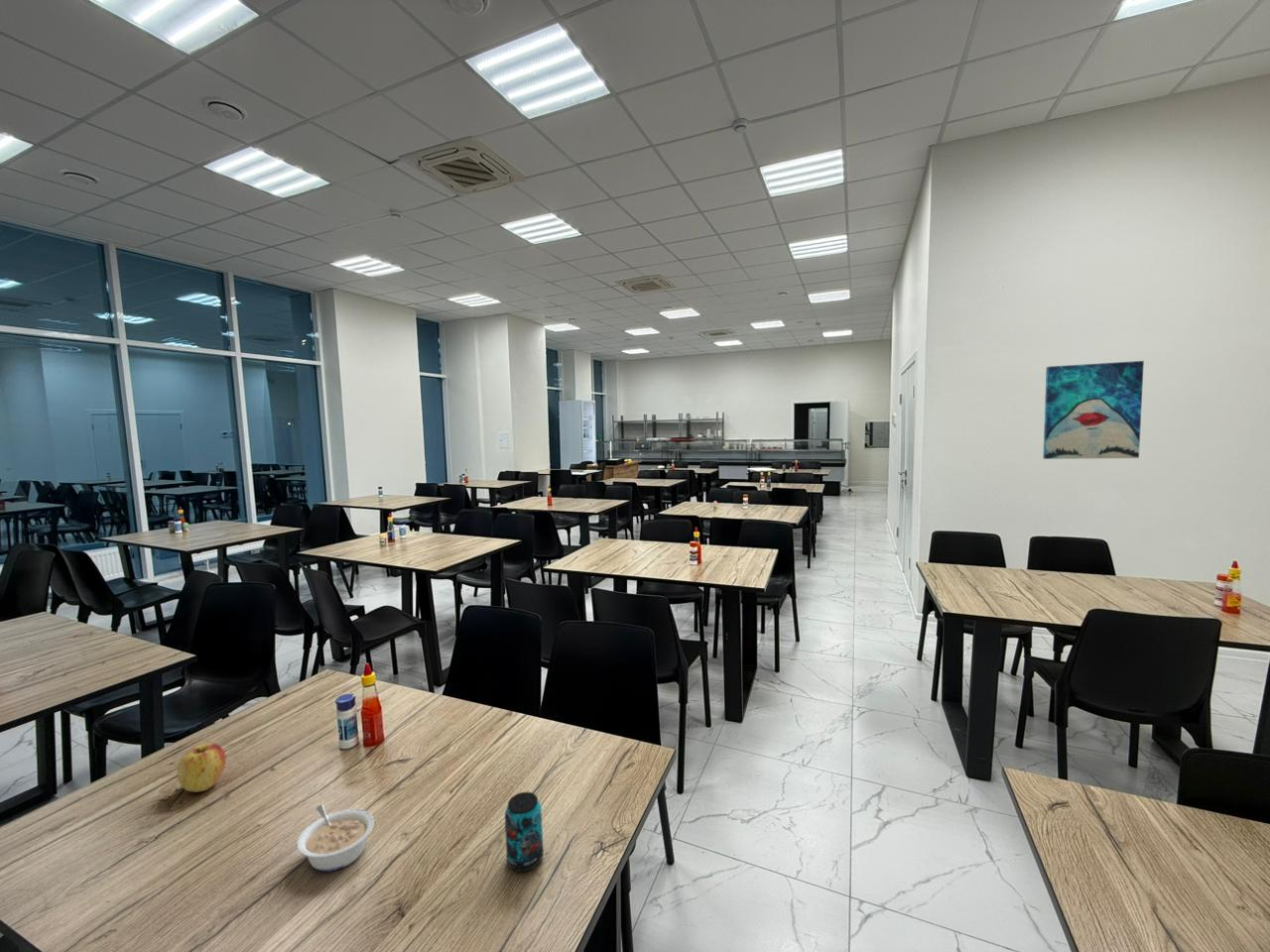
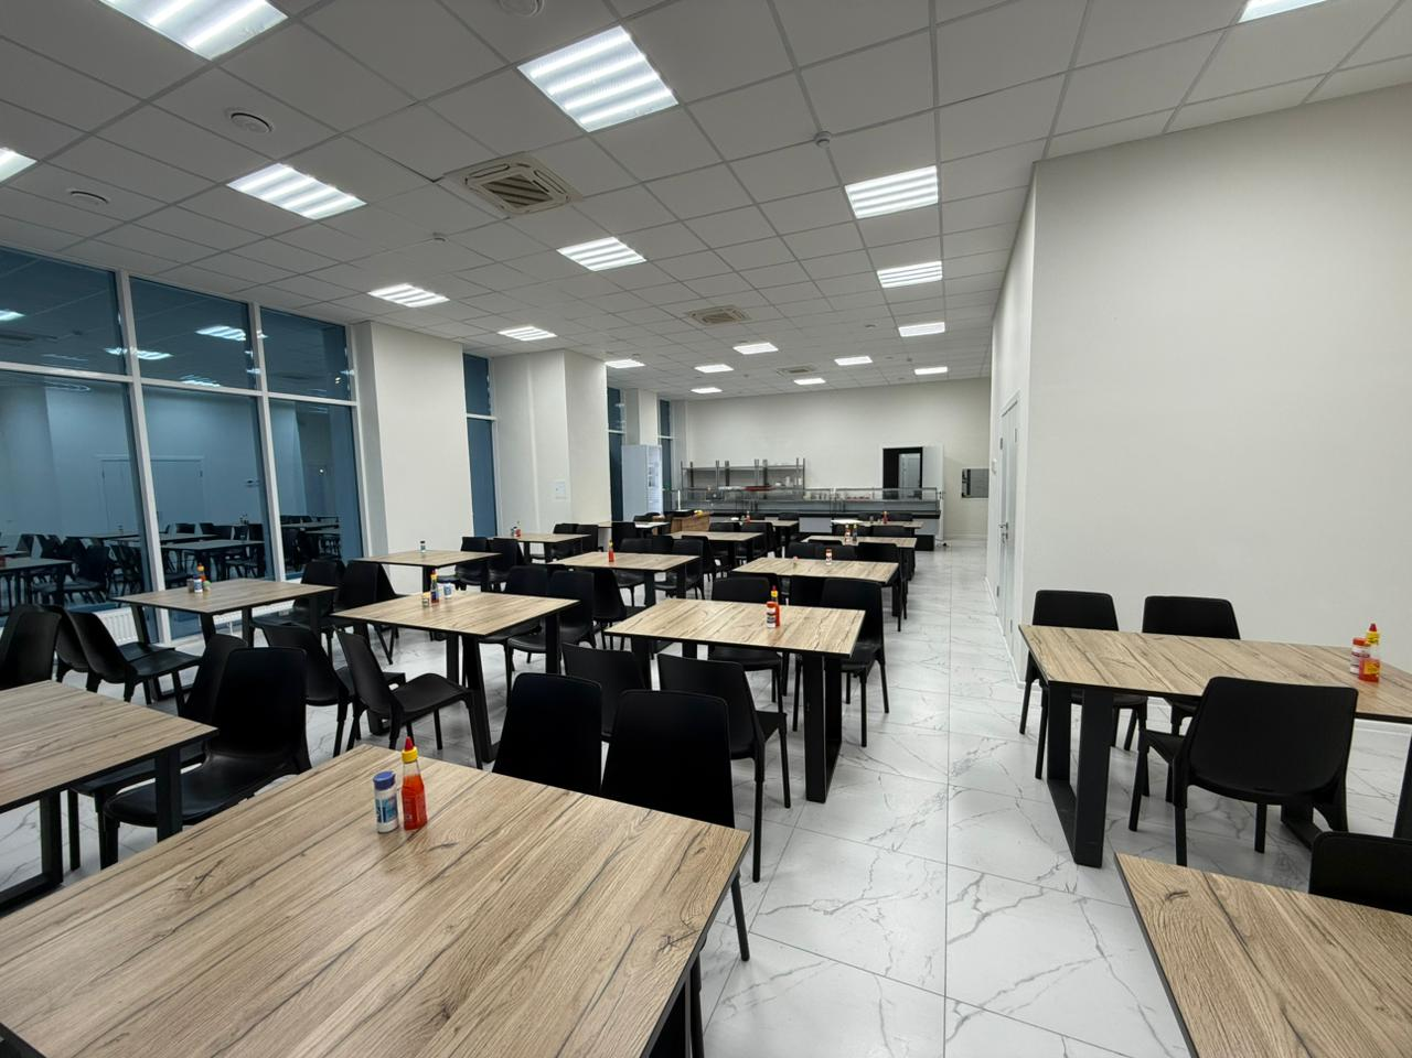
- legume [296,803,375,873]
- apple [177,743,227,793]
- wall art [1042,360,1145,460]
- beverage can [504,791,544,873]
